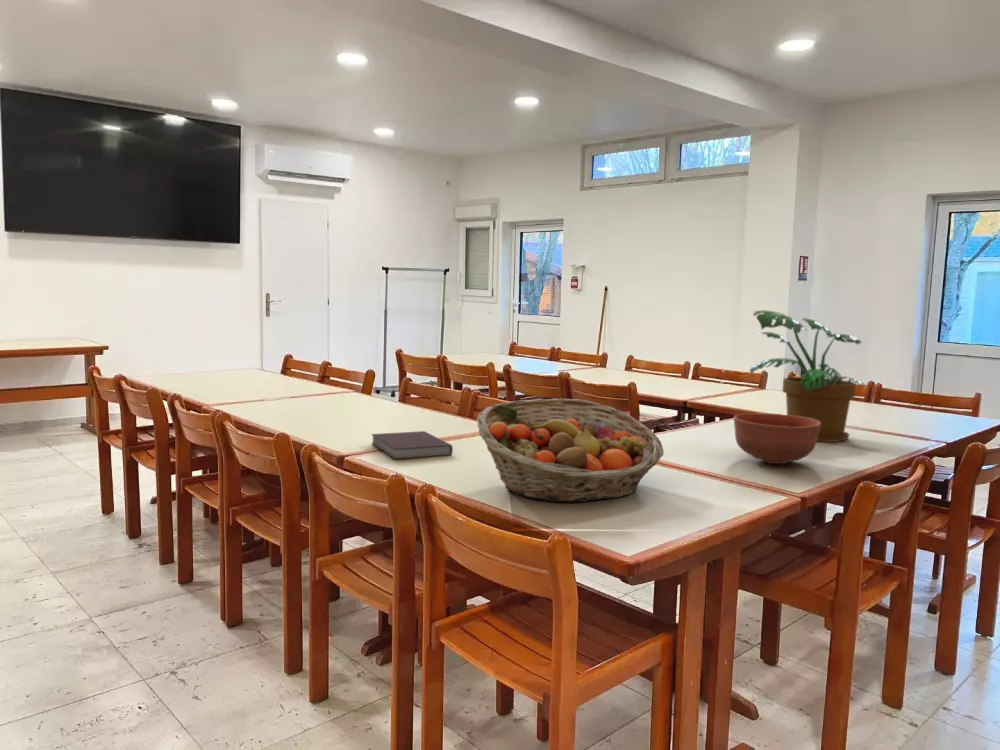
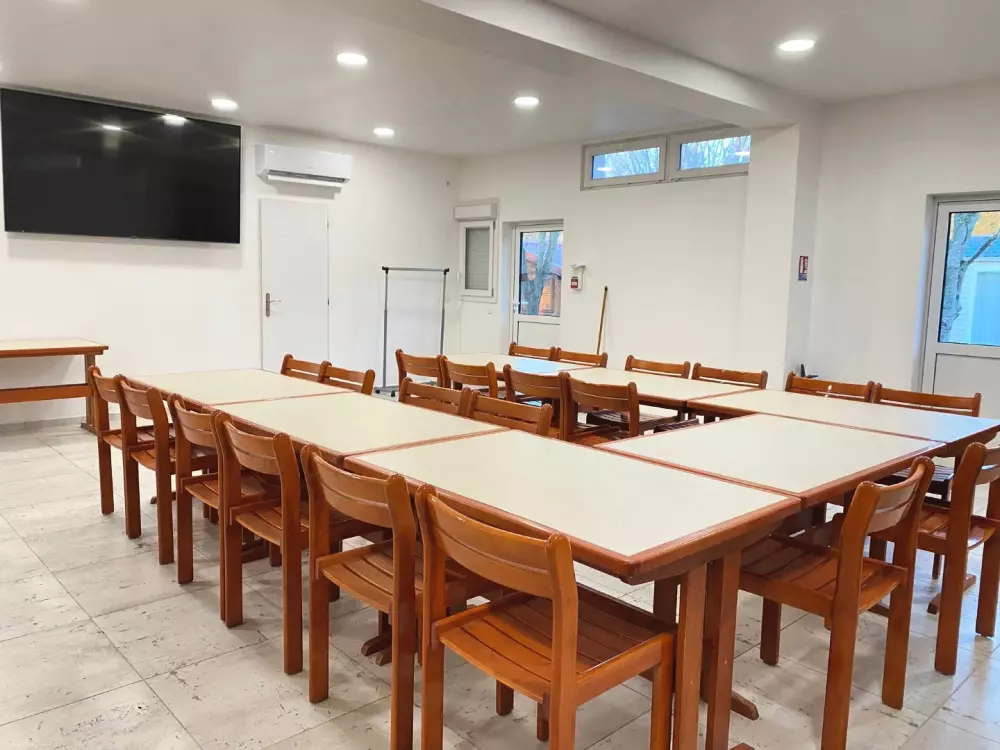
- notebook [370,430,454,460]
- potted plant [749,309,868,443]
- fruit basket [476,398,665,503]
- bowl [733,412,821,465]
